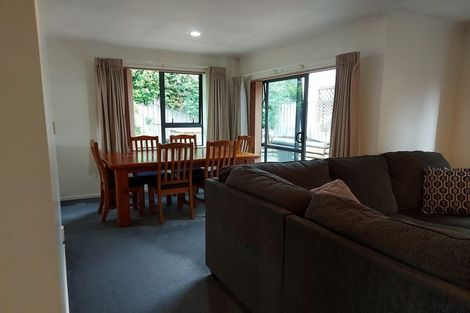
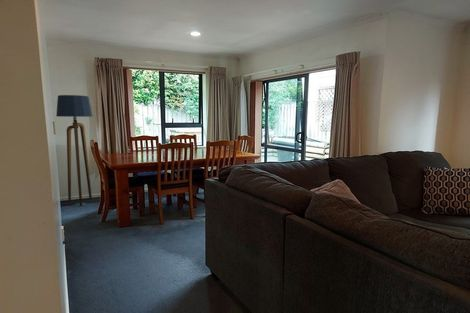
+ floor lamp [55,94,94,207]
